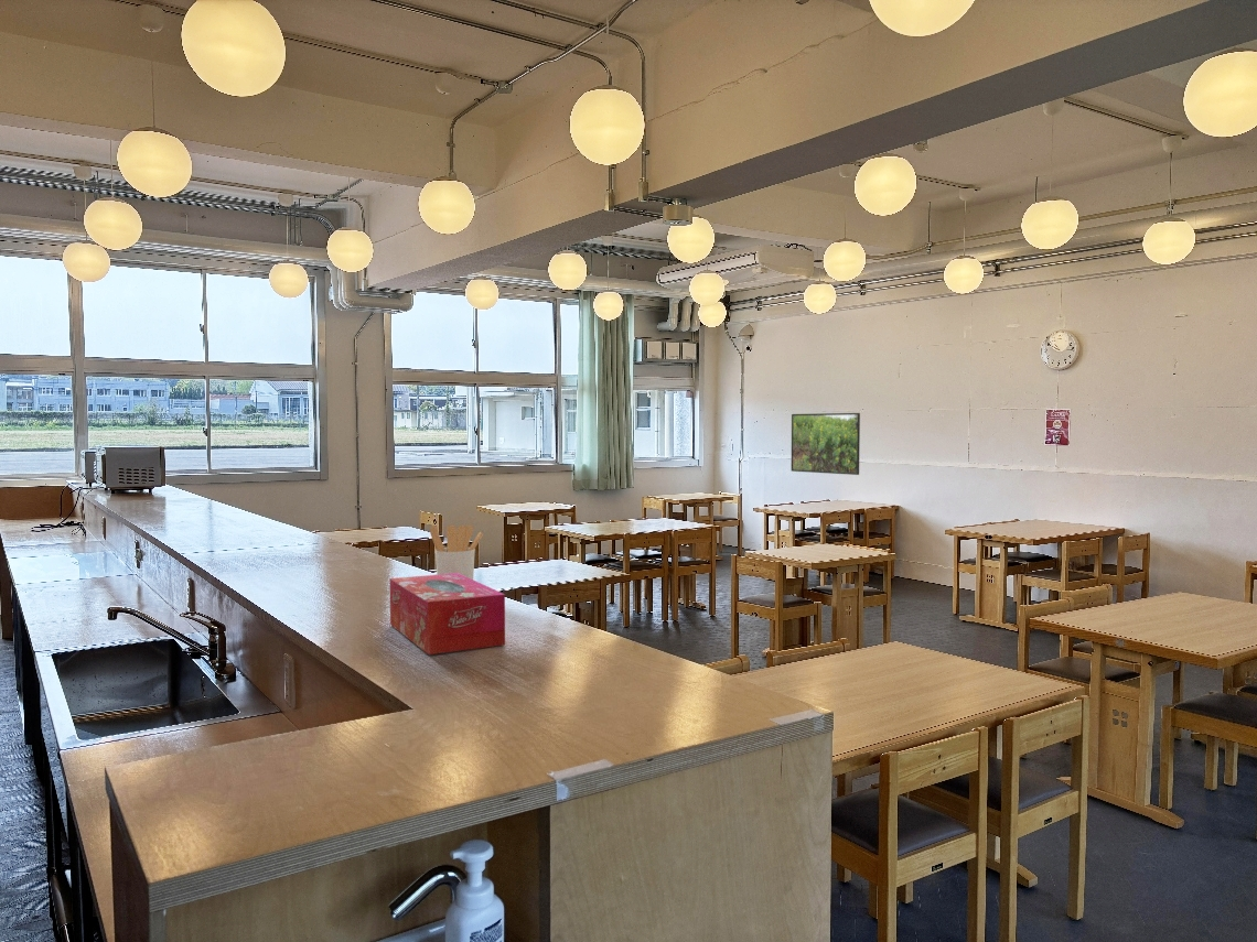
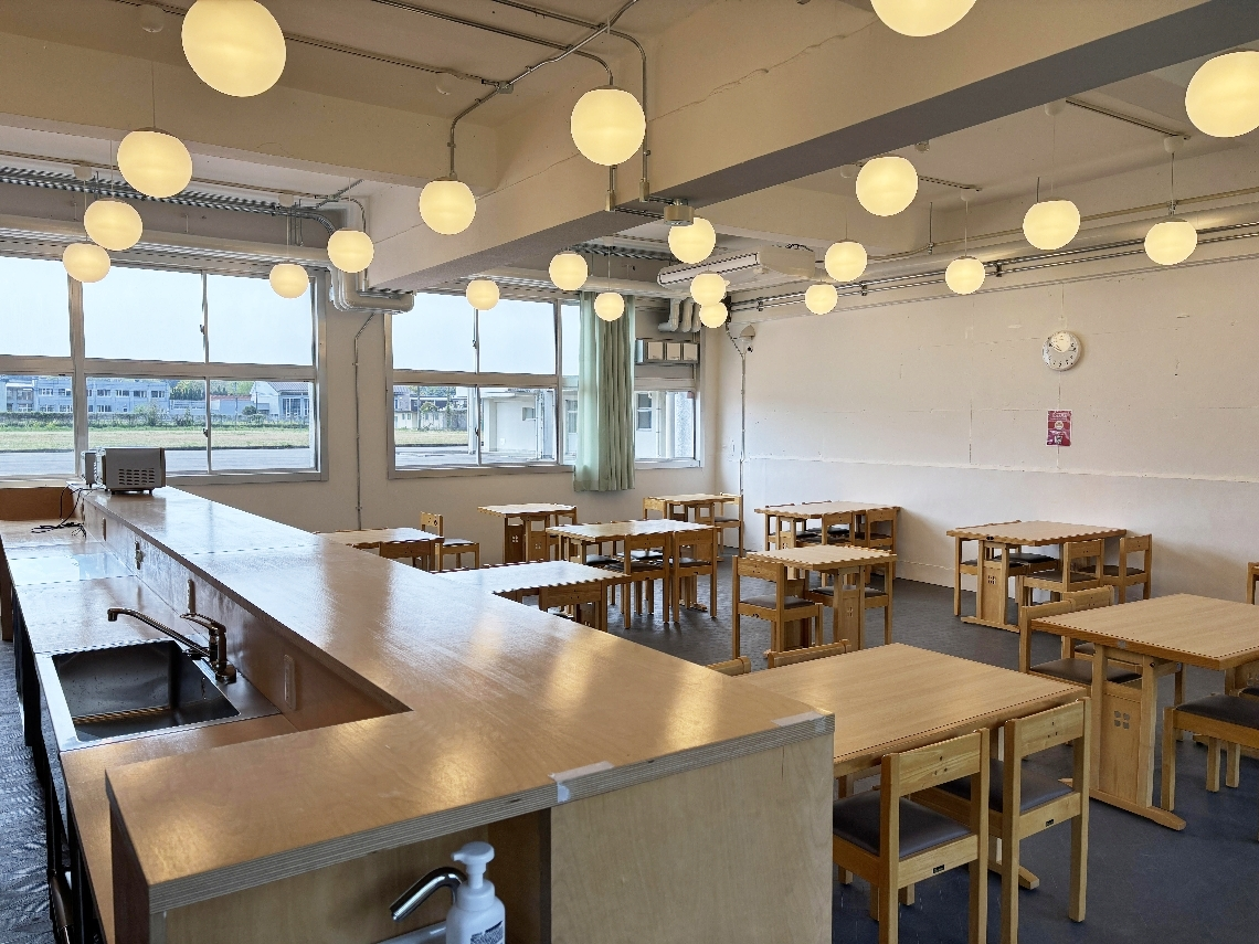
- tissue box [389,573,506,656]
- utensil holder [429,523,484,581]
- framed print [791,412,861,476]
